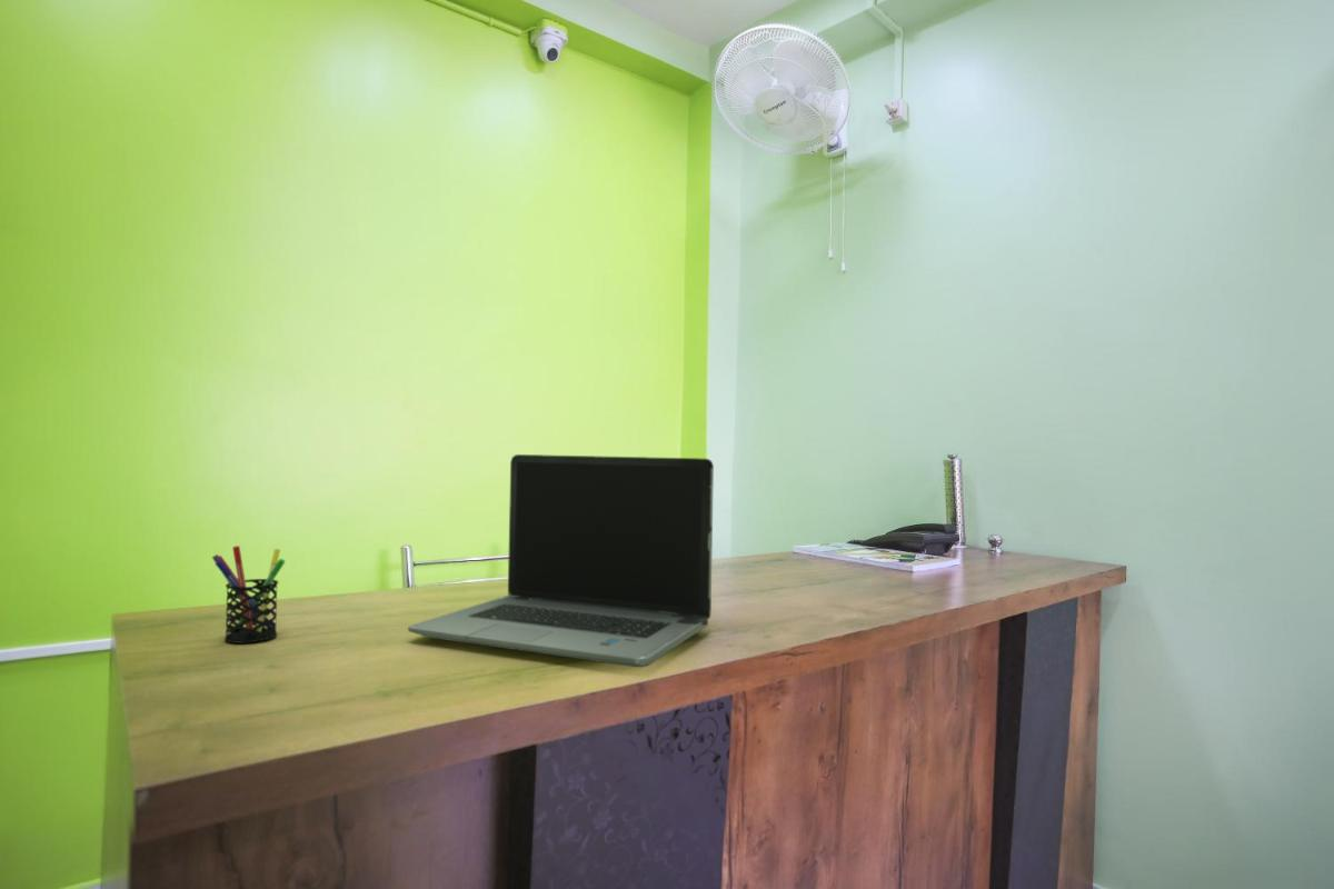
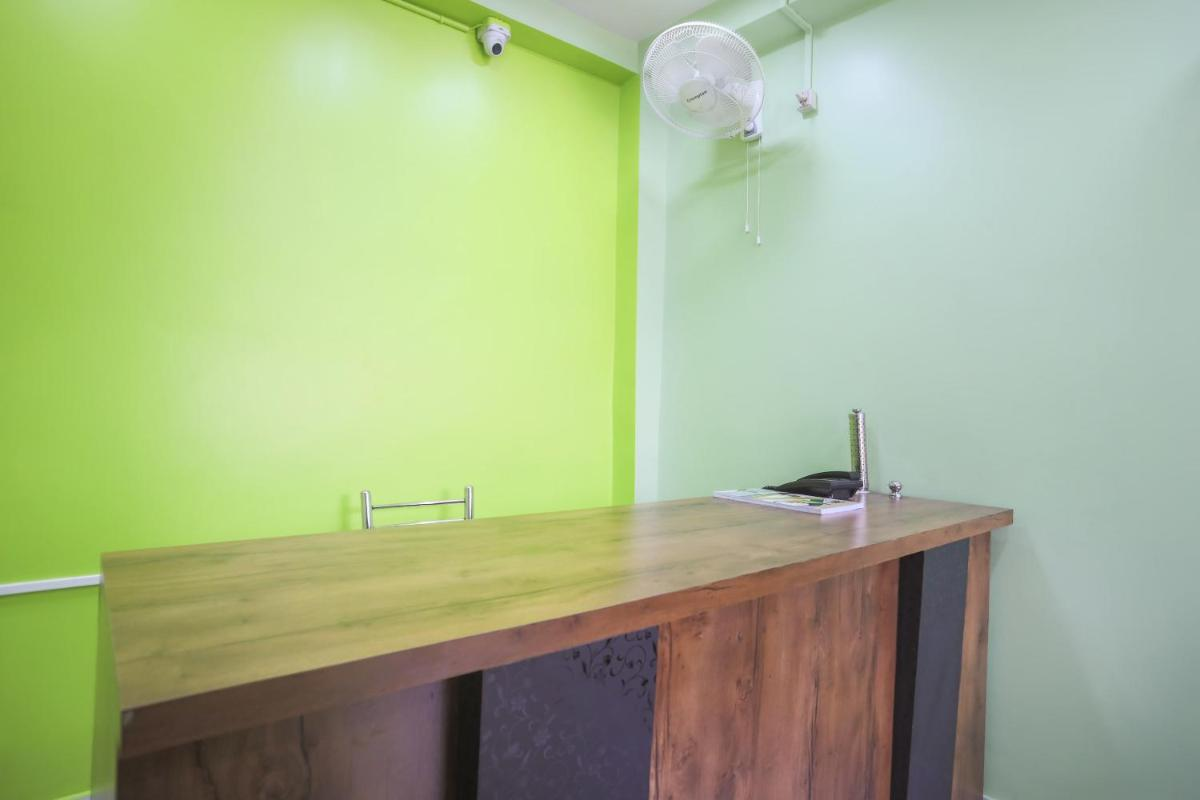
- laptop computer [407,453,715,668]
- pen holder [211,545,286,645]
